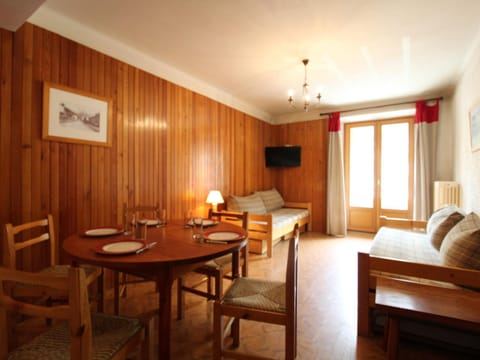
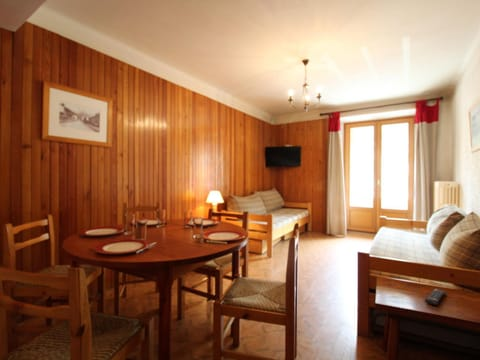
+ remote control [424,288,446,306]
